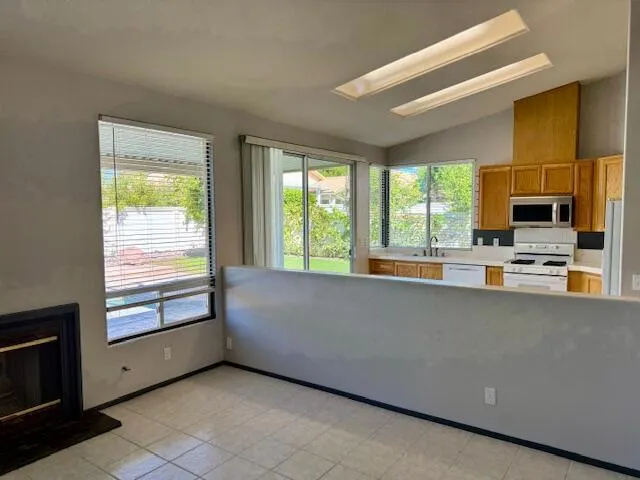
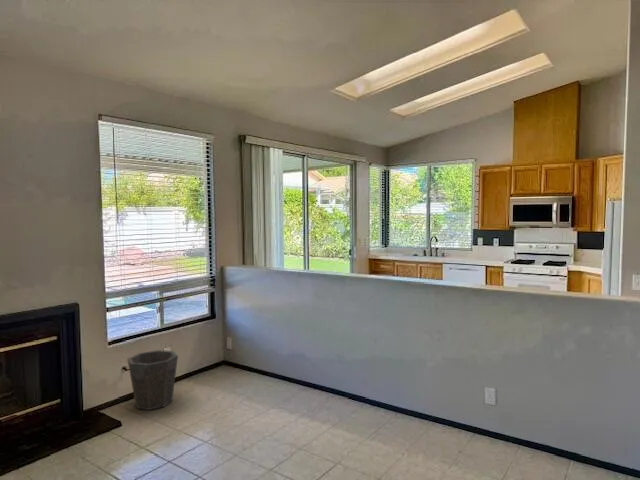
+ waste bin [126,349,179,411]
